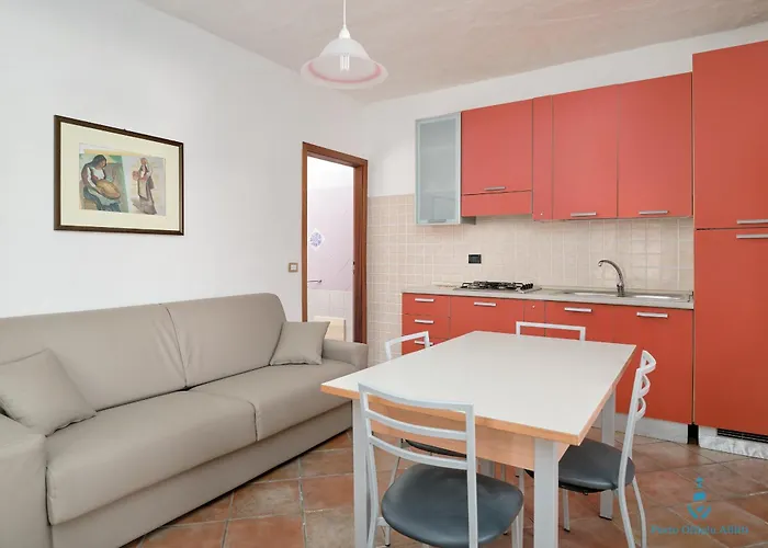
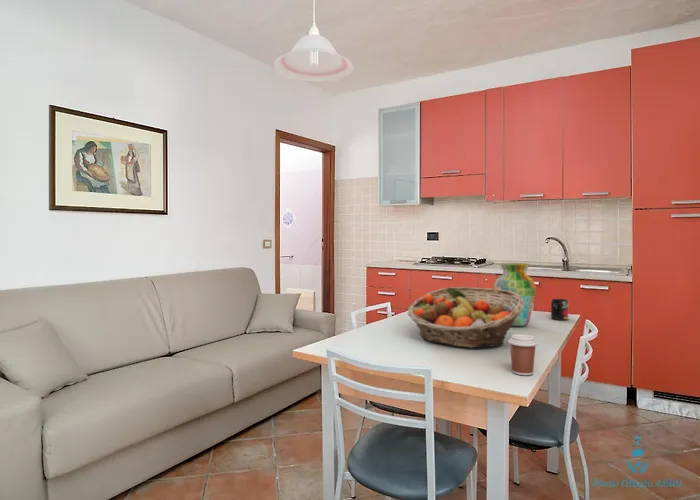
+ mug [550,298,569,321]
+ vase [493,262,537,327]
+ coffee cup [507,333,539,376]
+ fruit basket [407,286,524,349]
